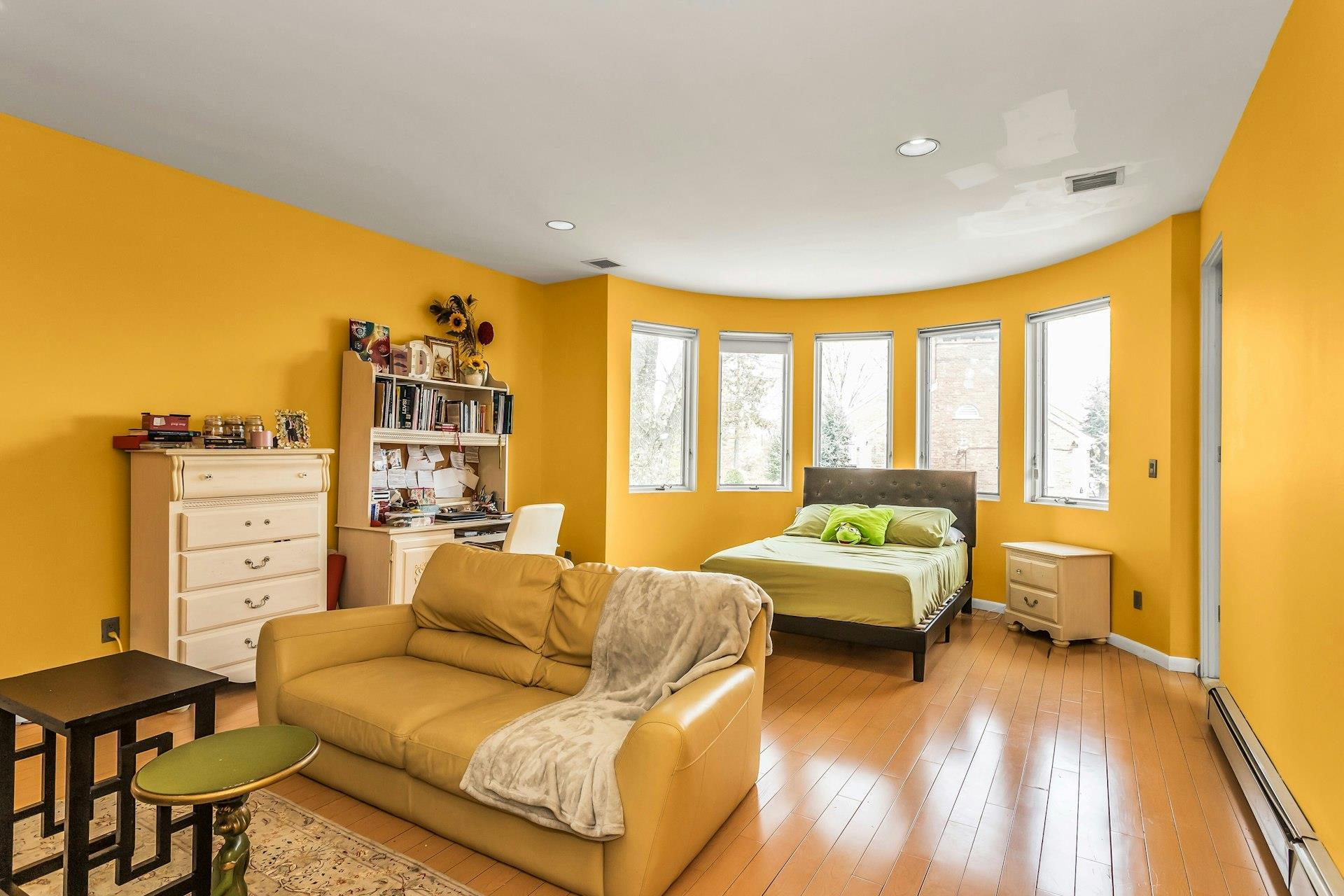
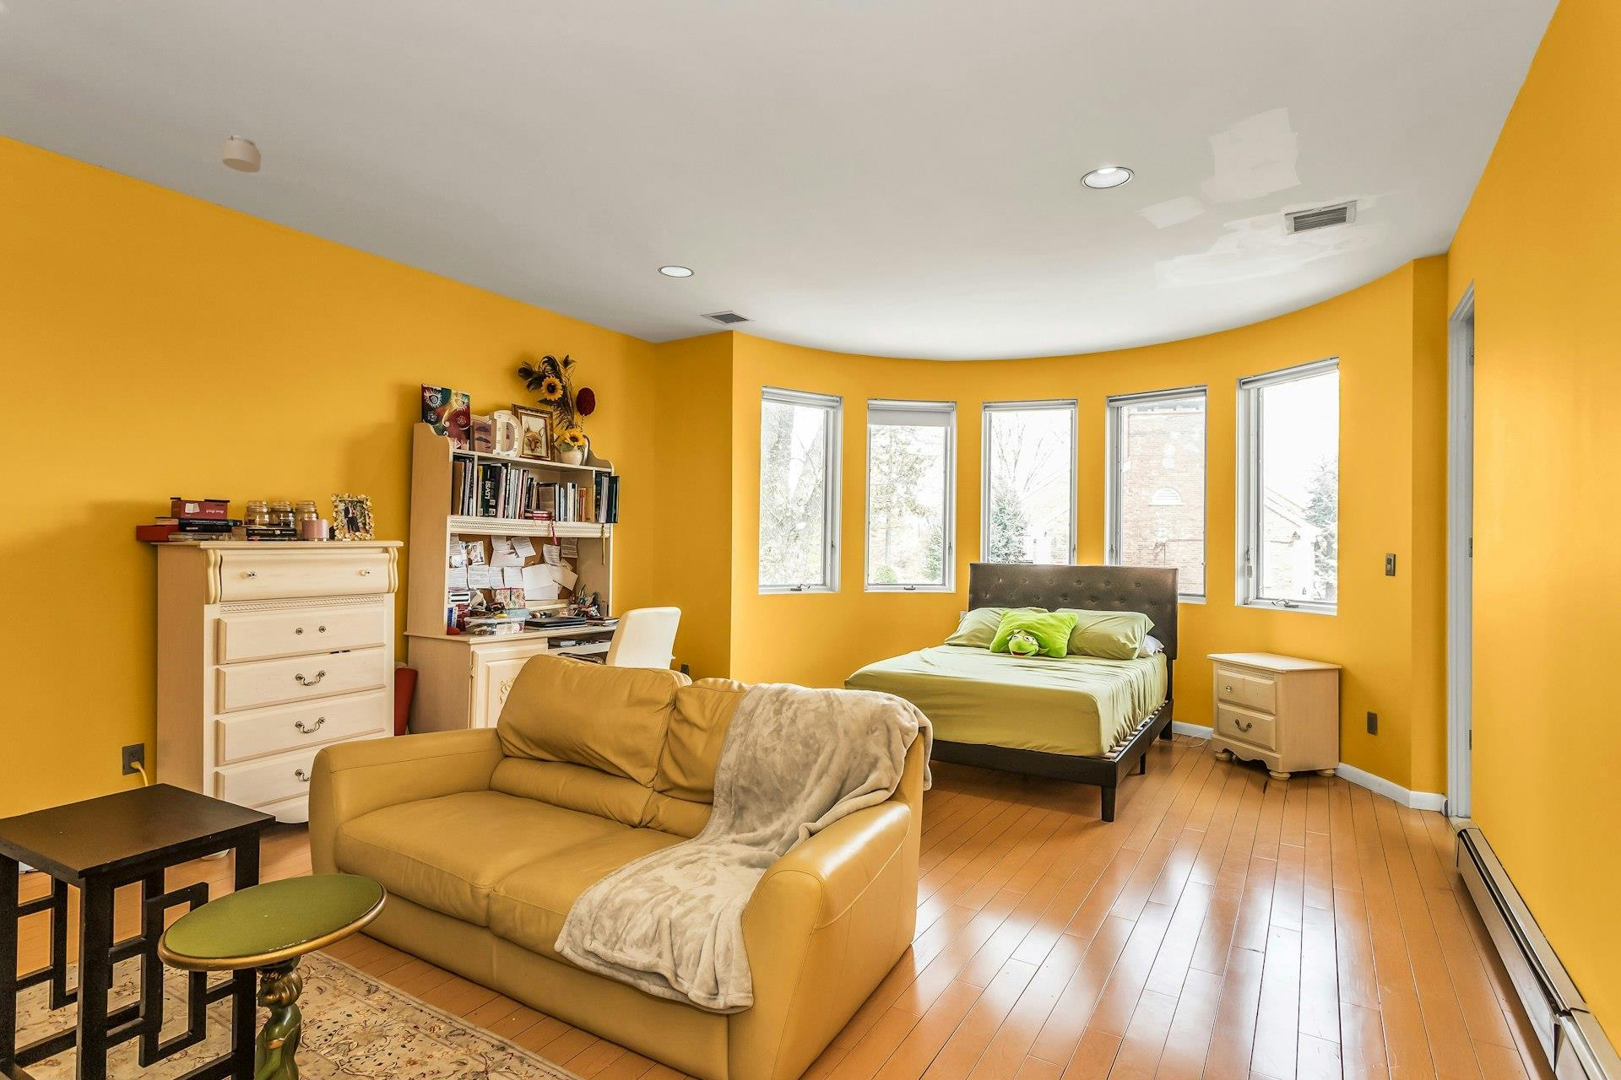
+ smoke detector [221,134,263,174]
